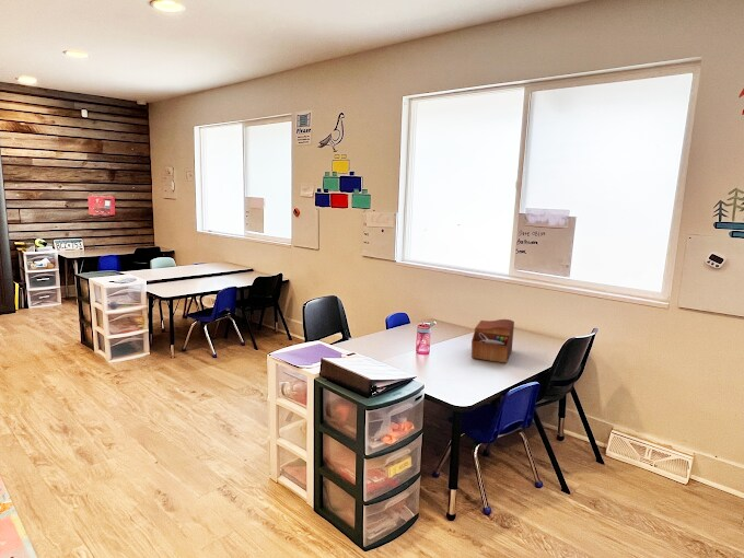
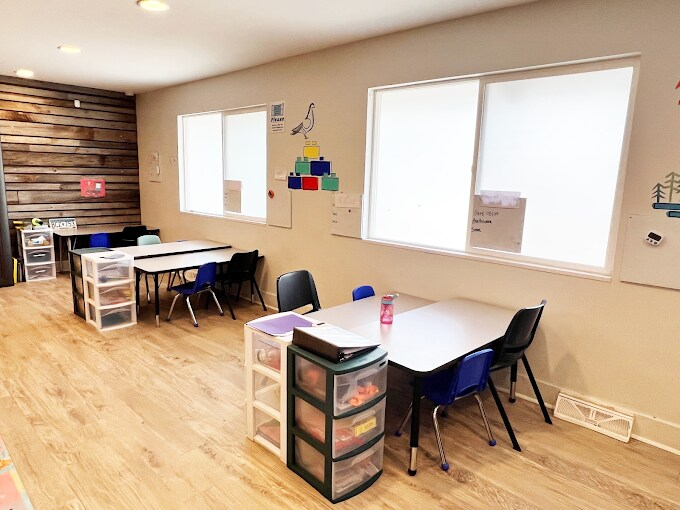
- sewing box [470,318,515,364]
